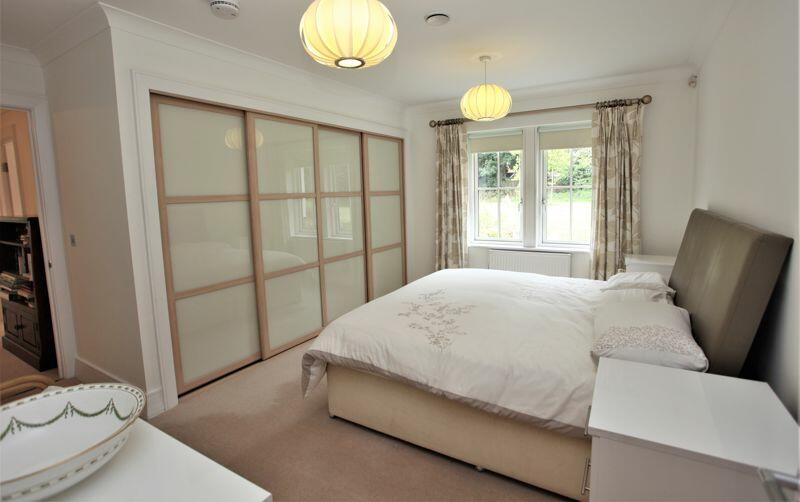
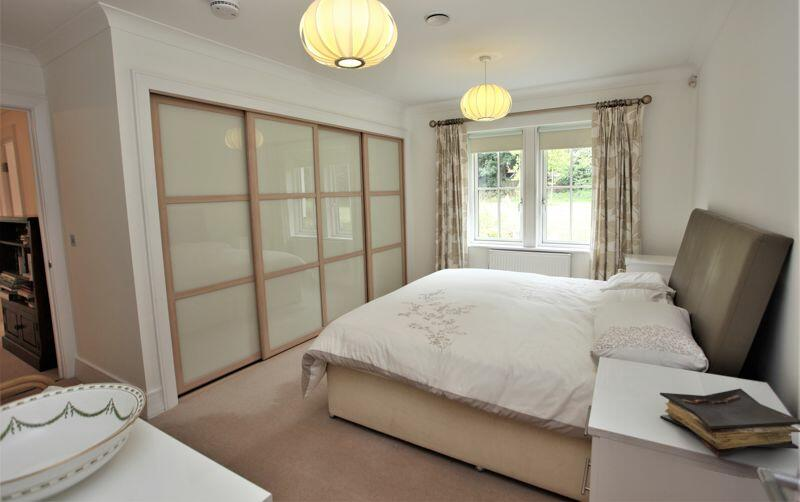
+ book [659,388,800,459]
